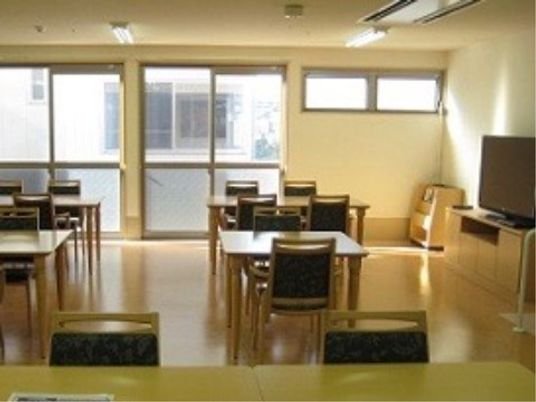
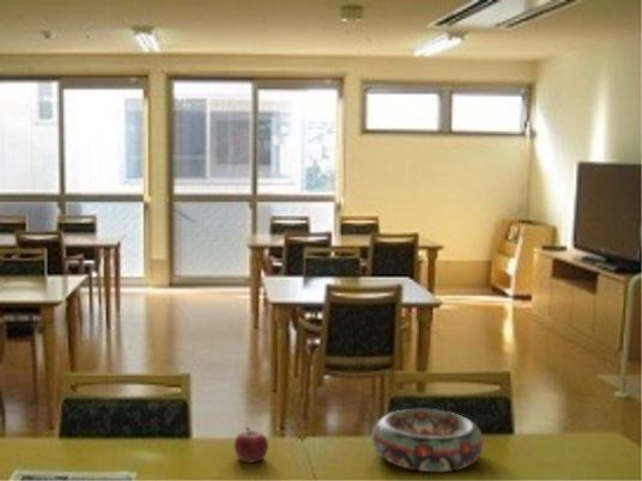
+ decorative bowl [371,408,485,473]
+ fruit [234,426,269,464]
